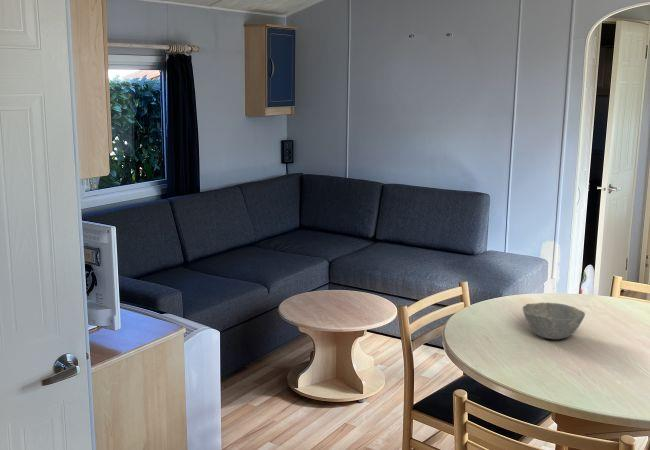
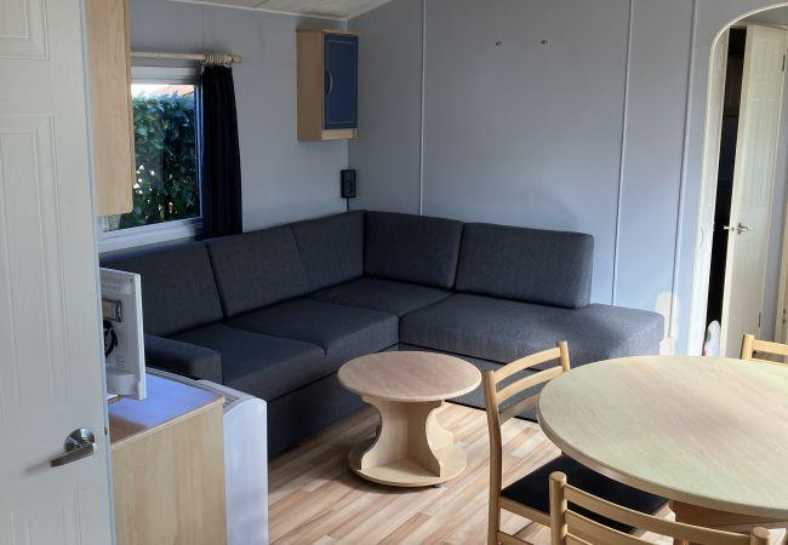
- bowl [522,302,586,340]
